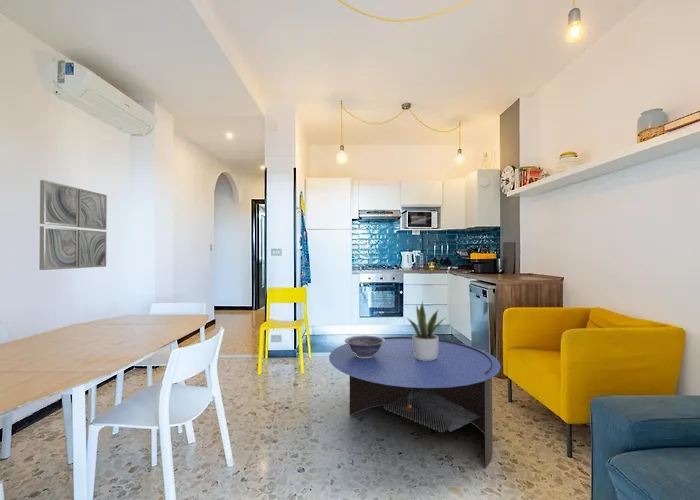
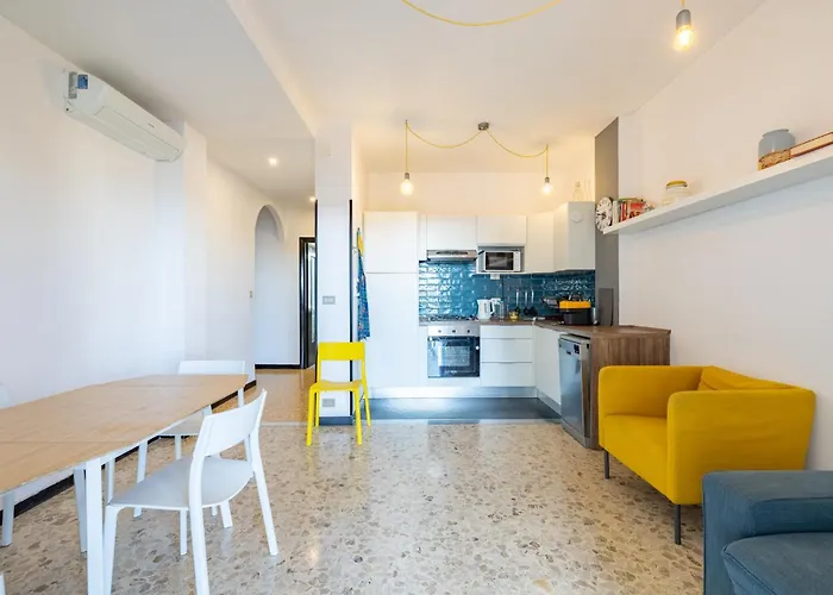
- decorative bowl [344,334,386,358]
- wall art [38,179,108,271]
- coffee table [328,336,502,469]
- potted plant [406,300,446,361]
